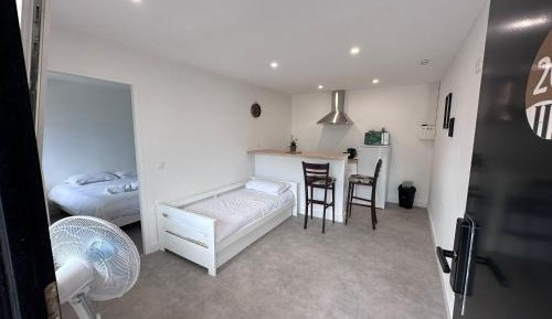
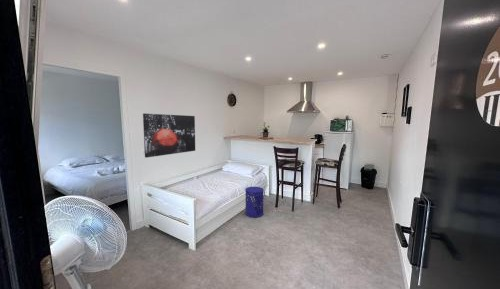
+ wall art [142,113,196,158]
+ waste bin [244,186,265,218]
